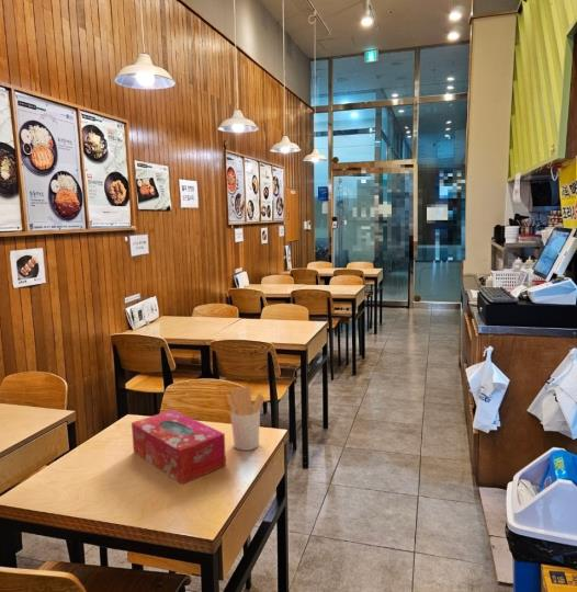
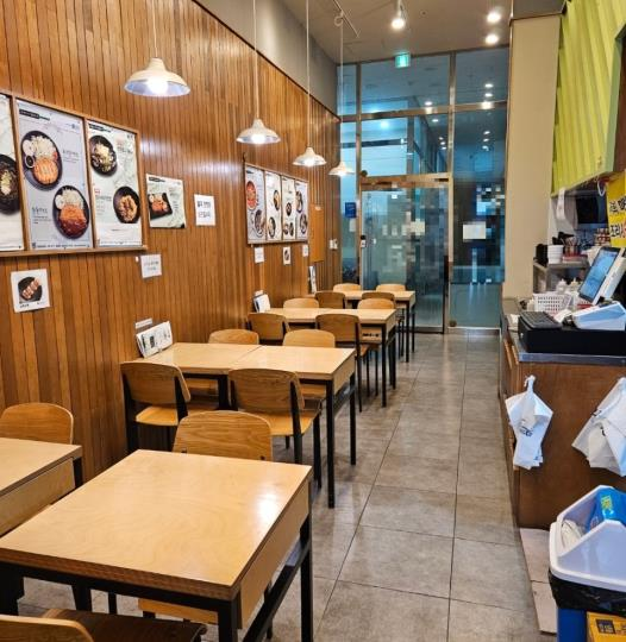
- utensil holder [226,386,265,452]
- tissue box [131,409,227,485]
